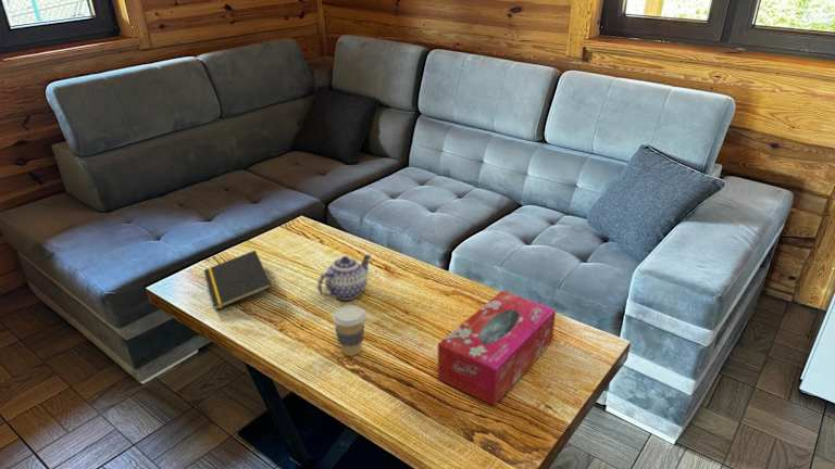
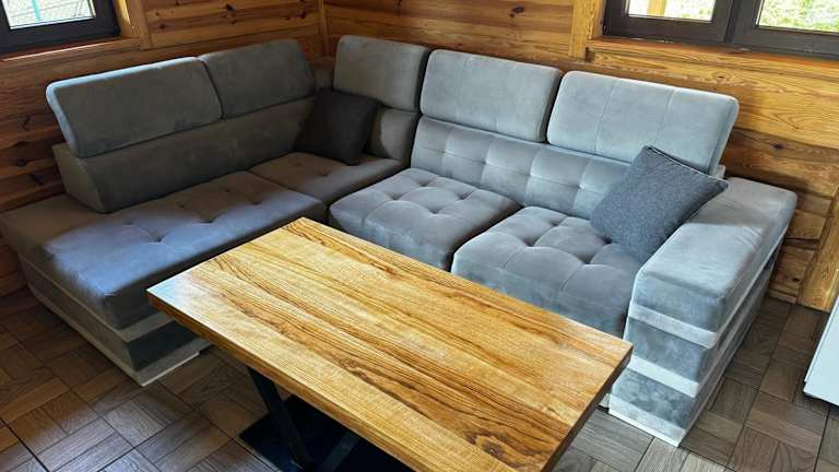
- notepad [203,250,273,310]
- coffee cup [332,304,367,357]
- tissue box [437,290,557,407]
- teapot [316,253,373,301]
